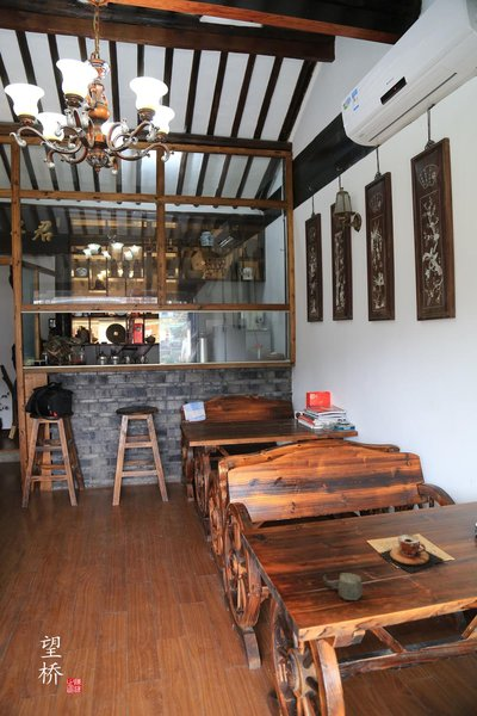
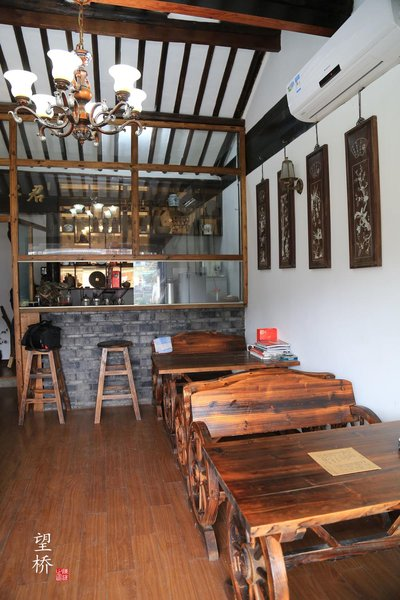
- cup [322,572,364,601]
- teacup [378,533,446,574]
